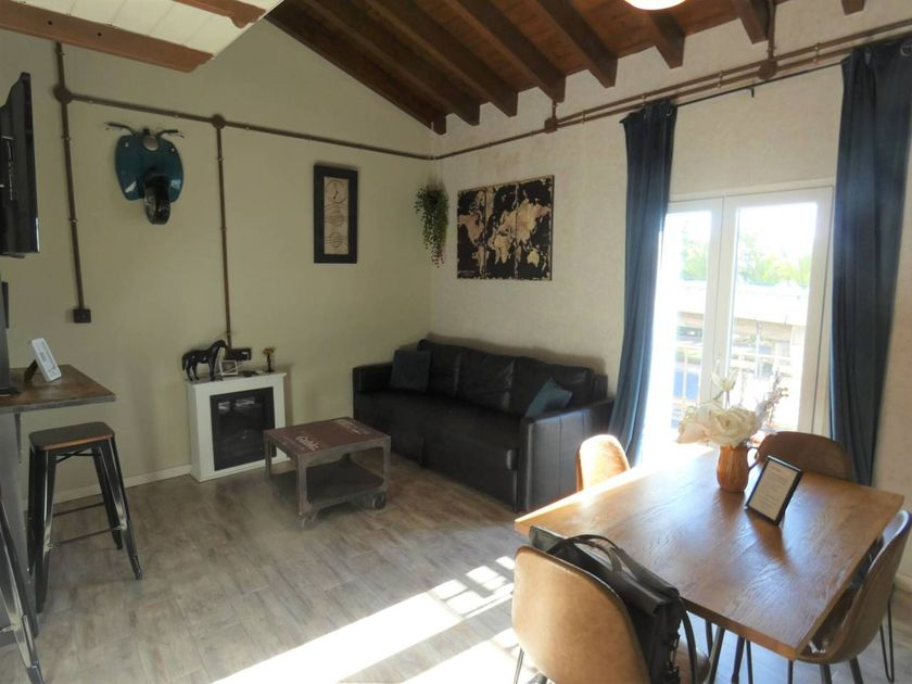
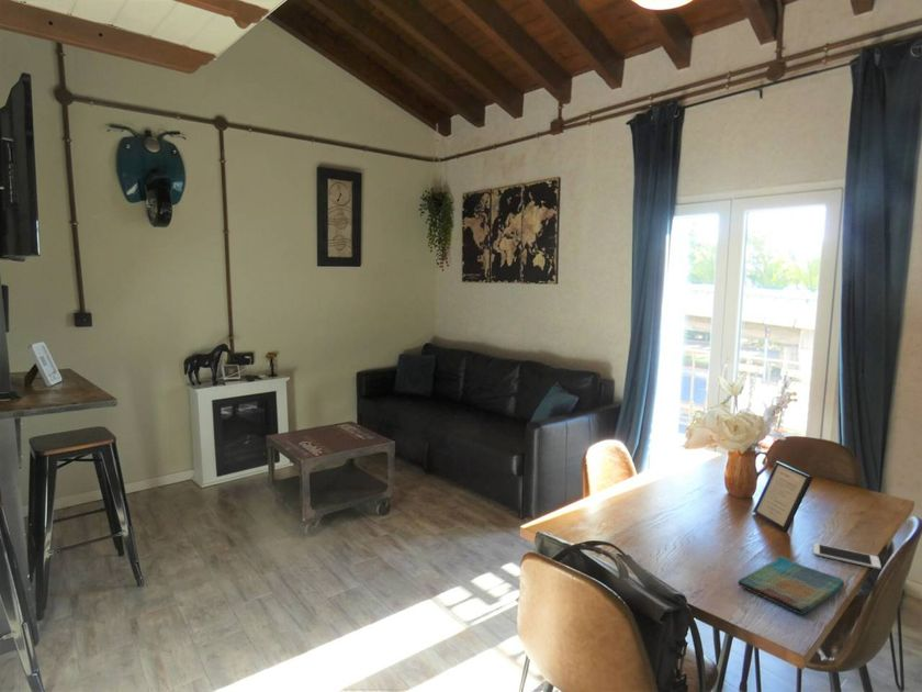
+ dish towel [737,555,845,616]
+ cell phone [812,543,882,570]
